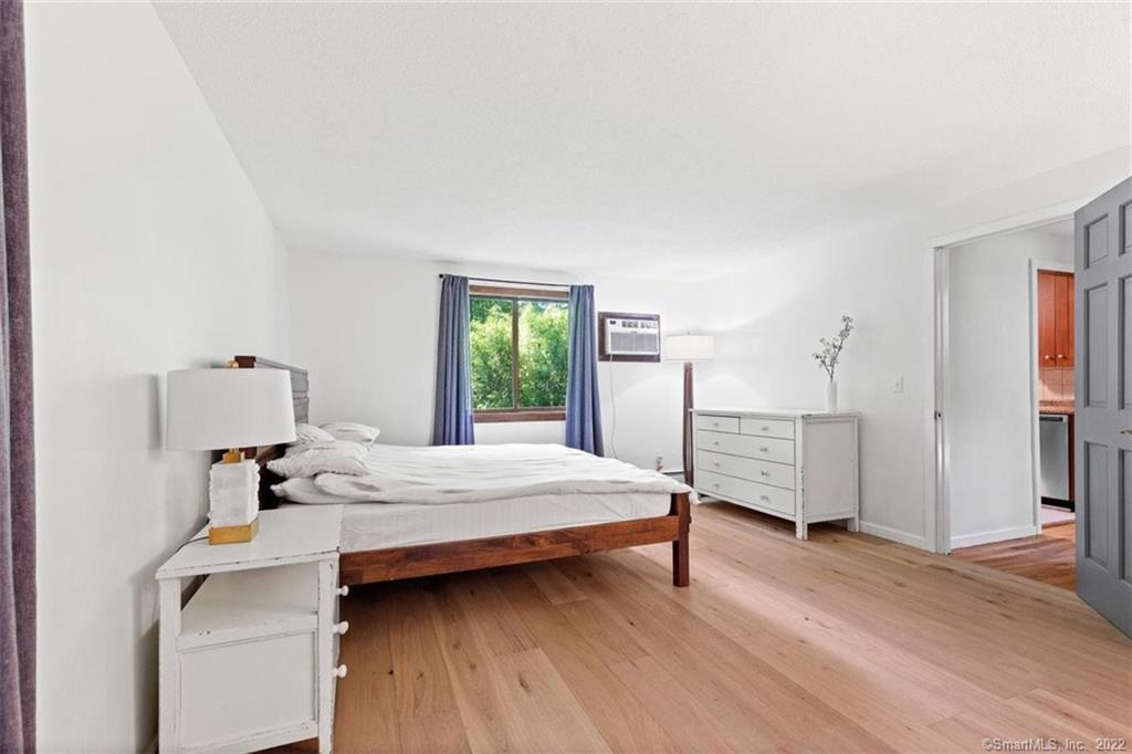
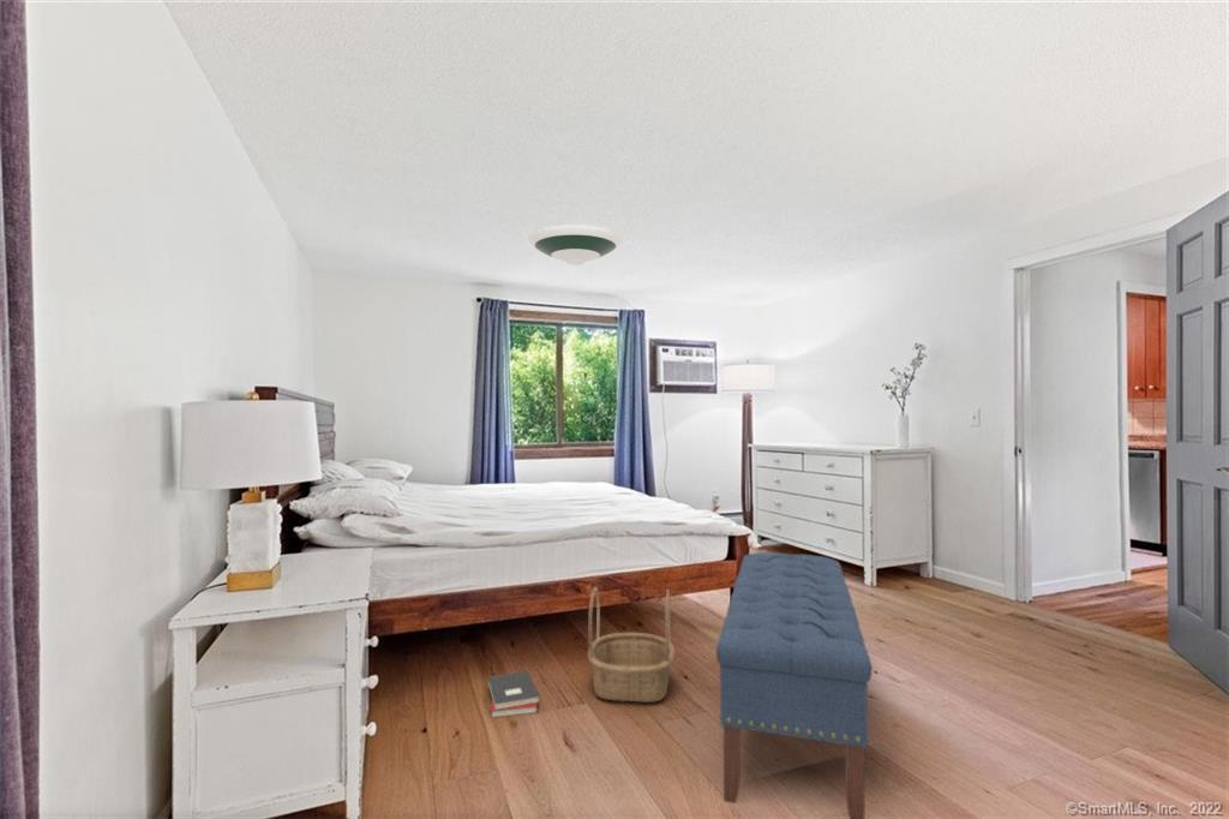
+ bench [715,551,873,819]
+ hardback book [486,669,541,719]
+ basket [587,586,677,704]
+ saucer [526,223,624,267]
